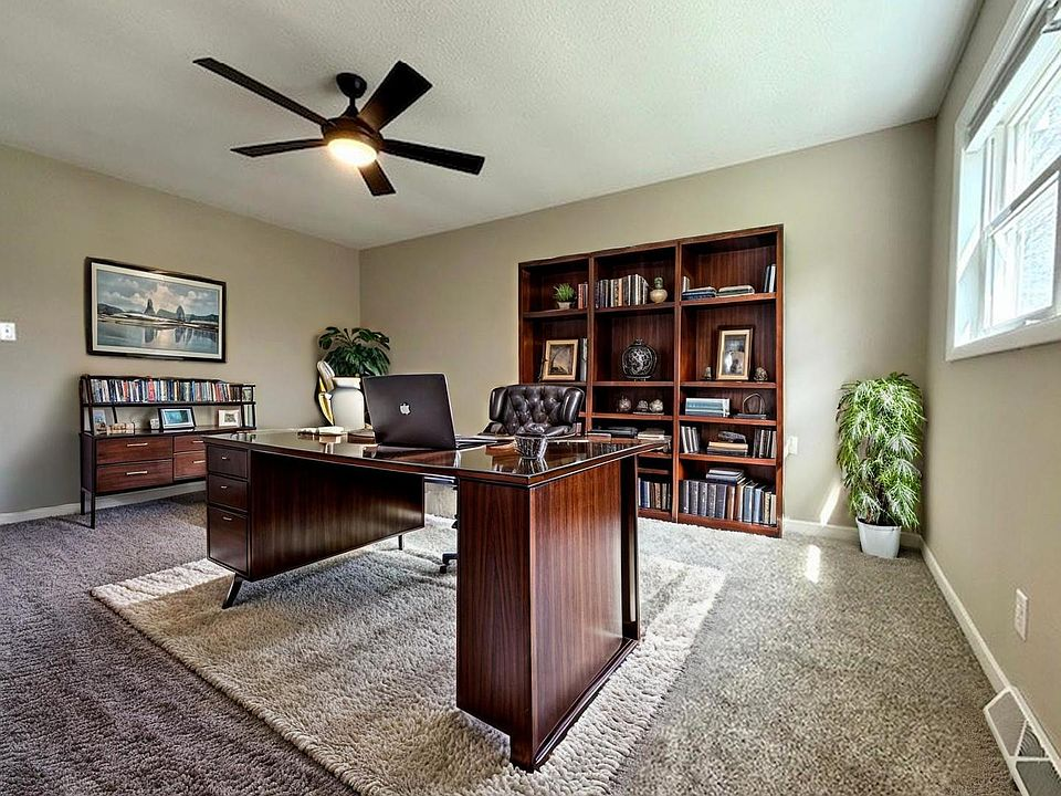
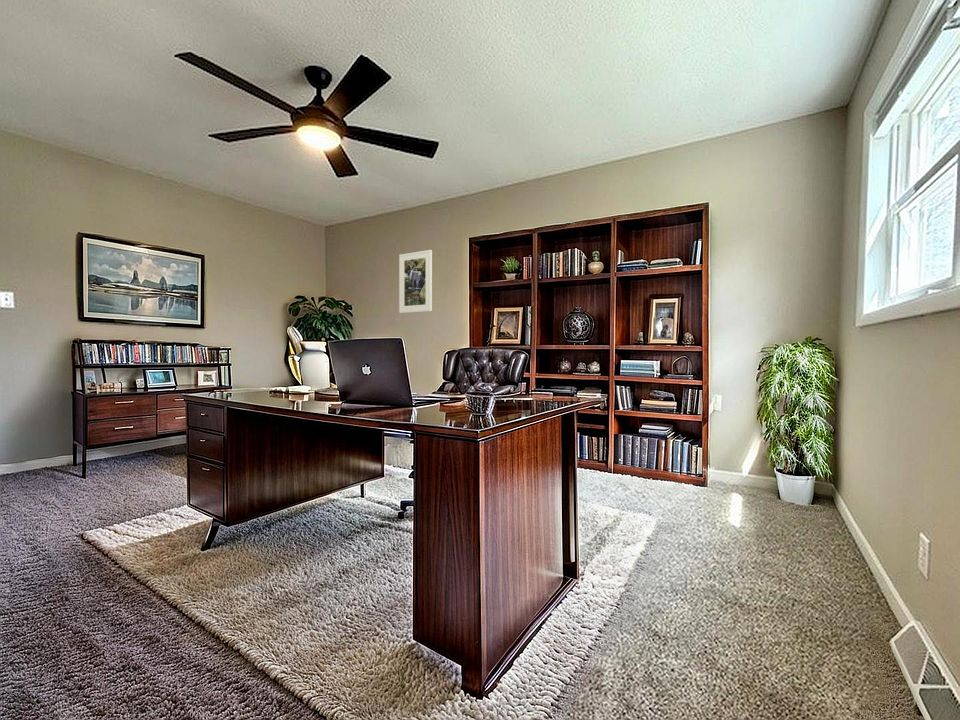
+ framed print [398,249,433,314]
